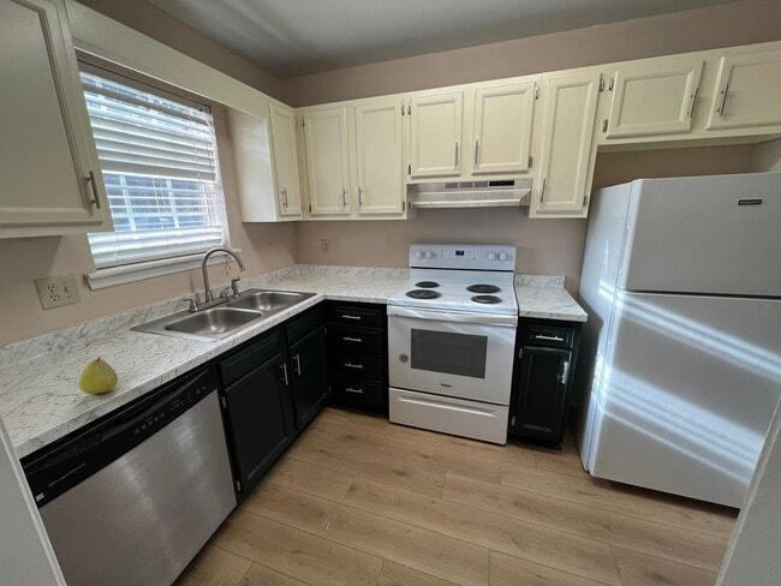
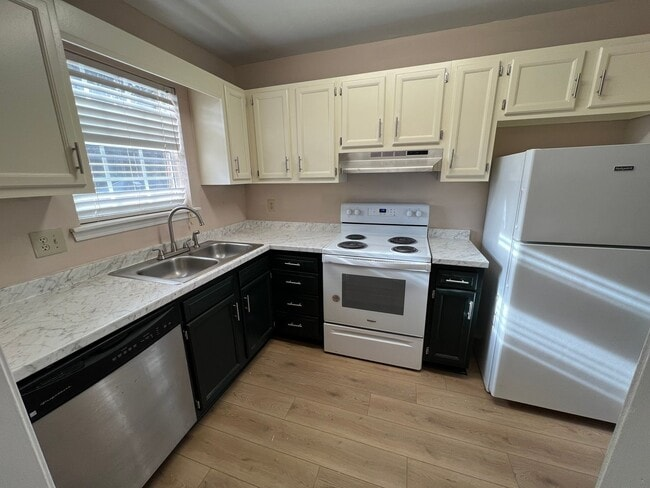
- fruit [78,355,119,396]
